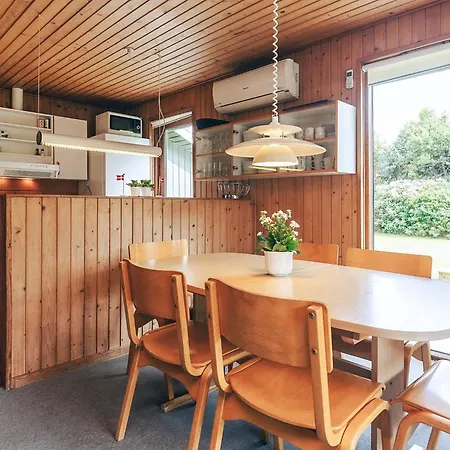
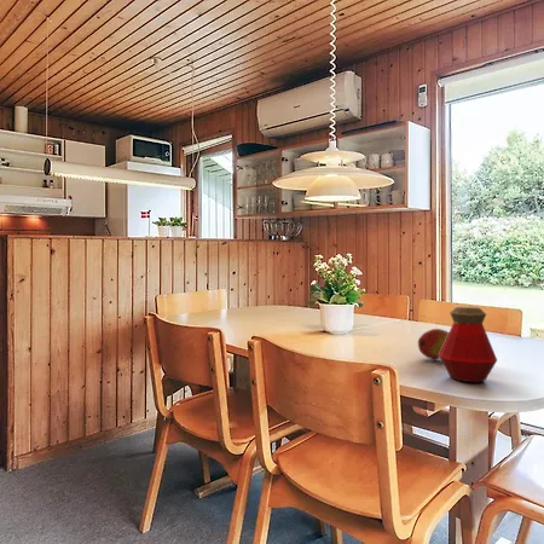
+ bottle [439,306,498,383]
+ fruit [417,328,450,360]
